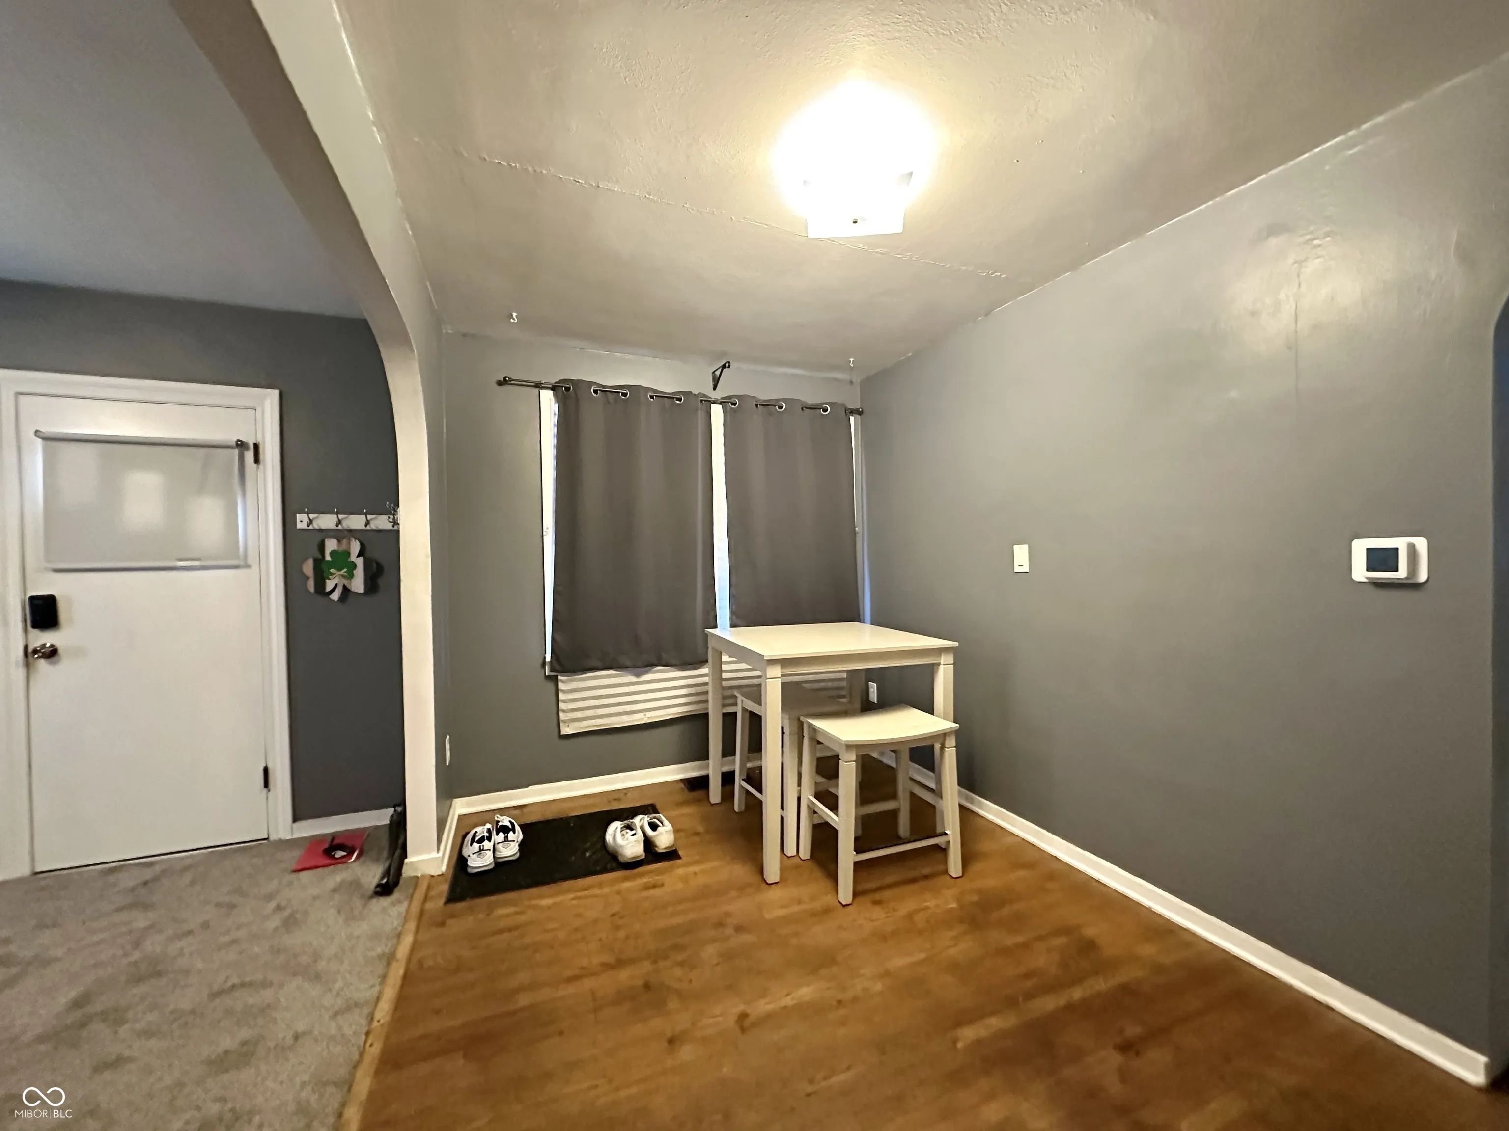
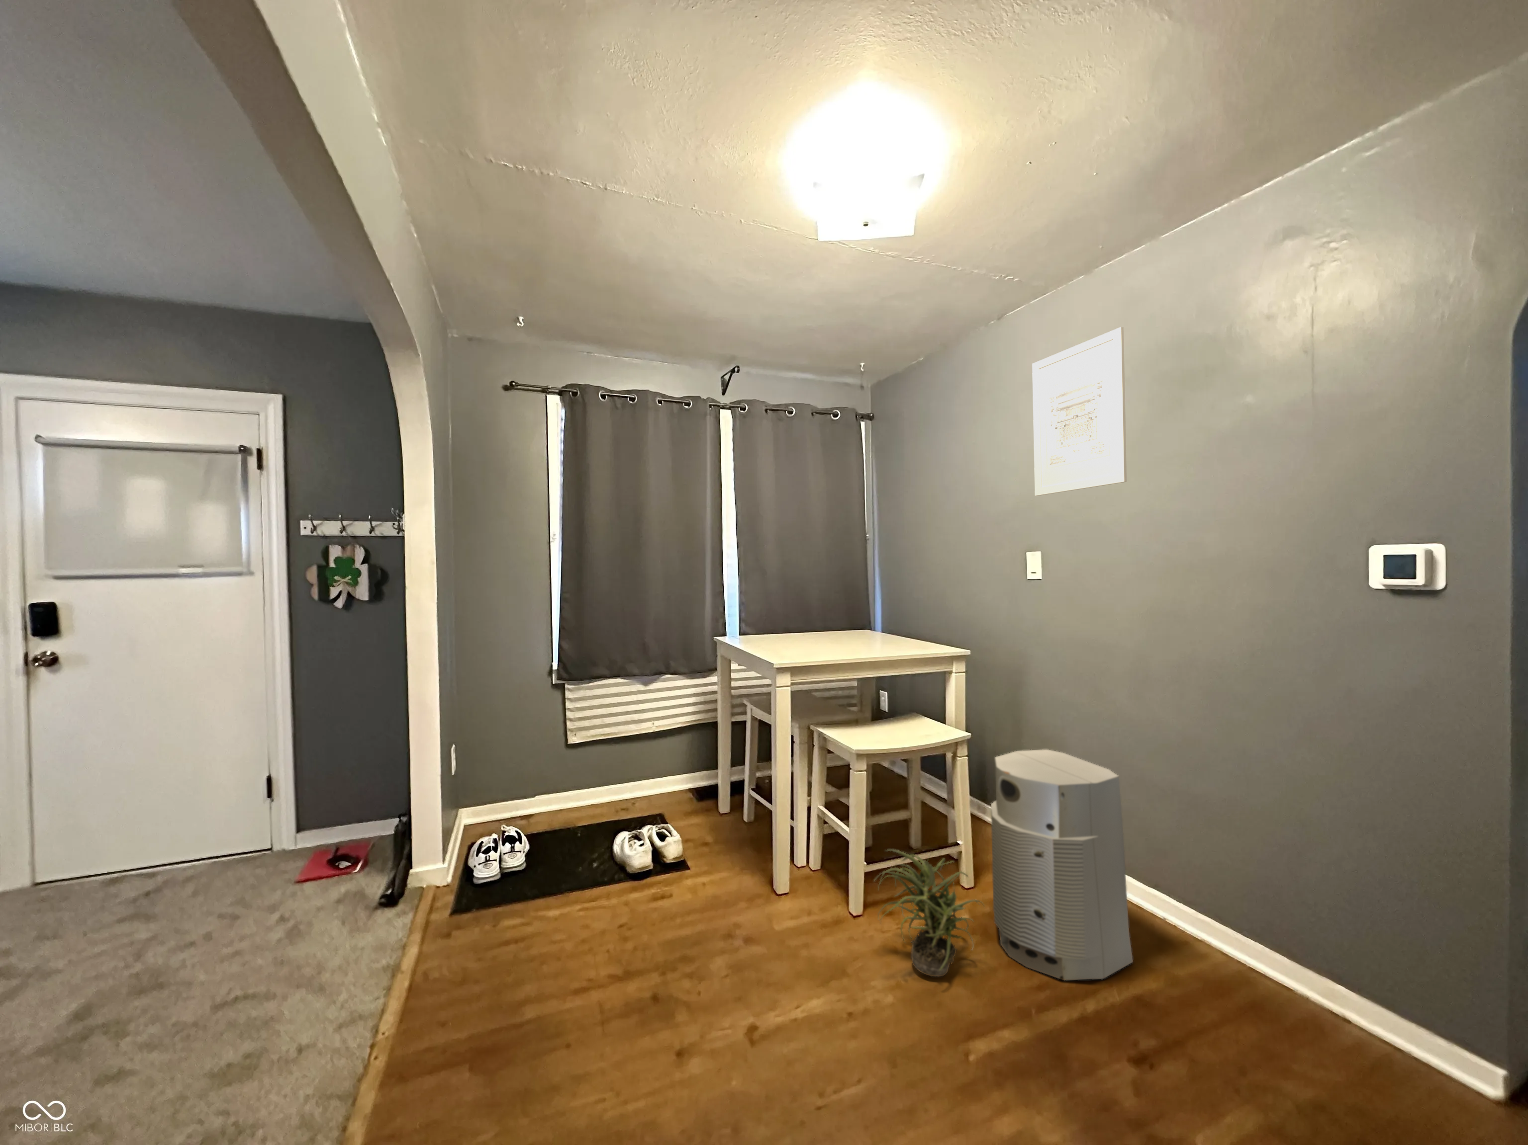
+ potted plant [873,849,985,977]
+ wall art [1031,326,1127,497]
+ air purifier [990,749,1133,981]
